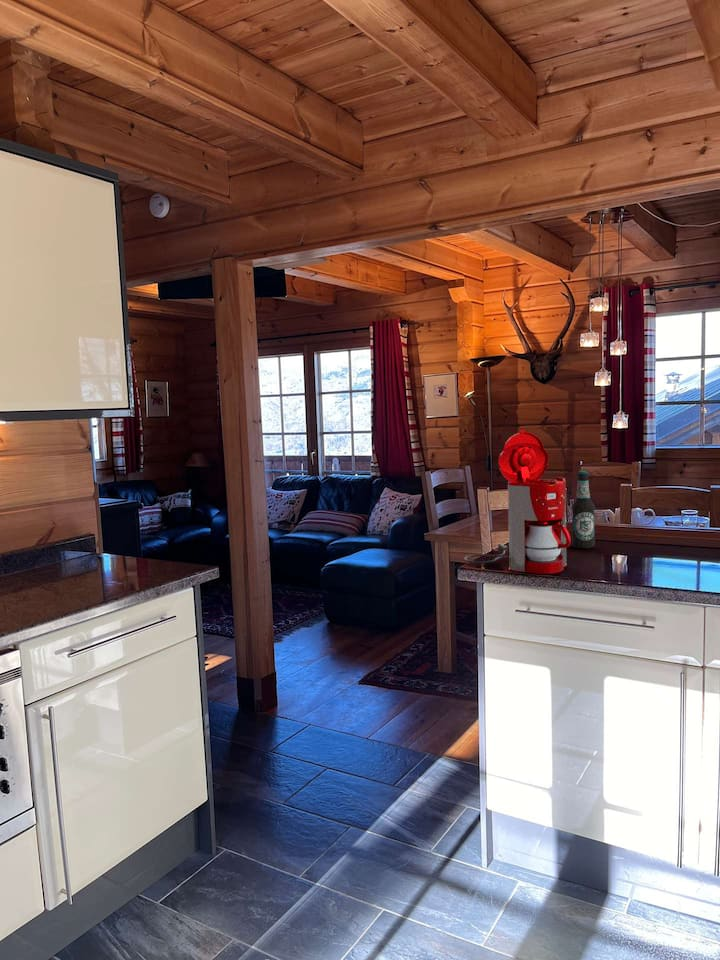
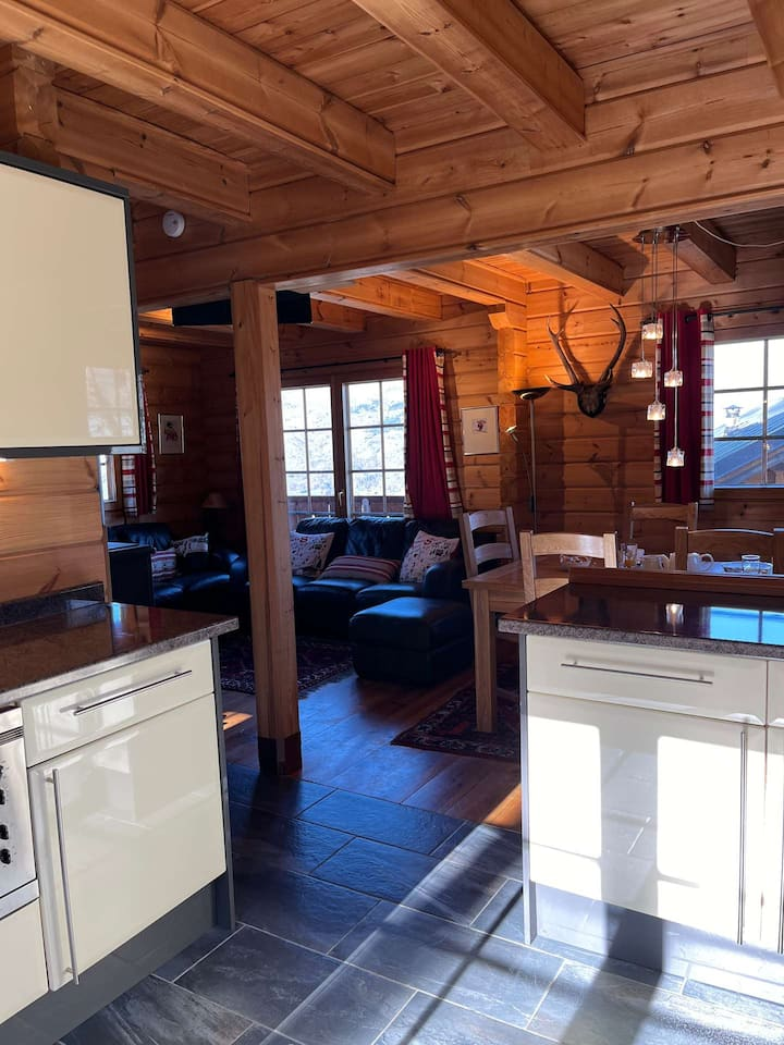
- bottle [571,470,596,549]
- coffee maker [463,429,572,575]
